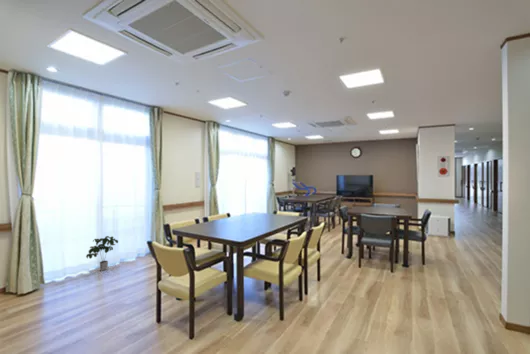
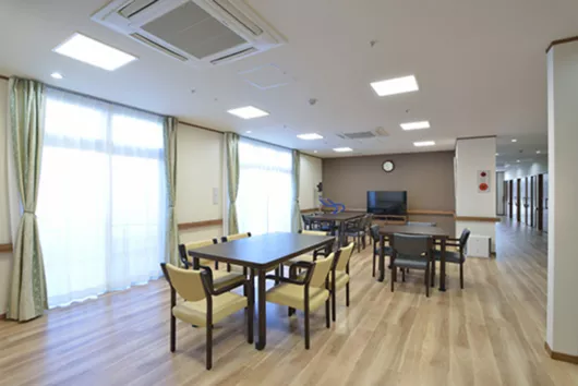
- potted plant [85,235,119,272]
